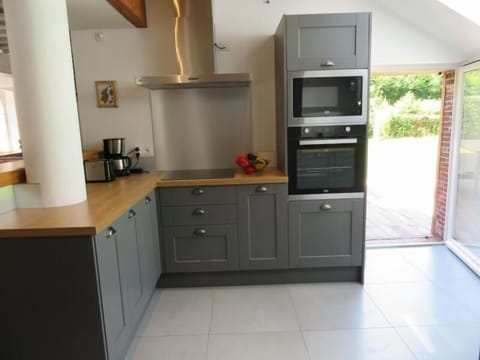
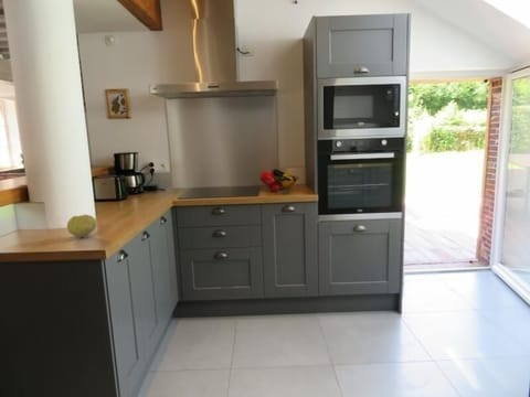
+ fruit [66,214,97,238]
